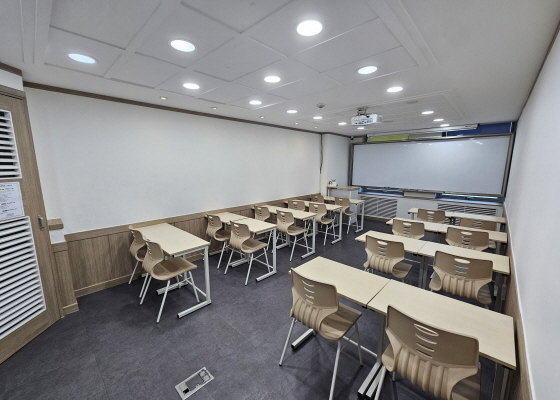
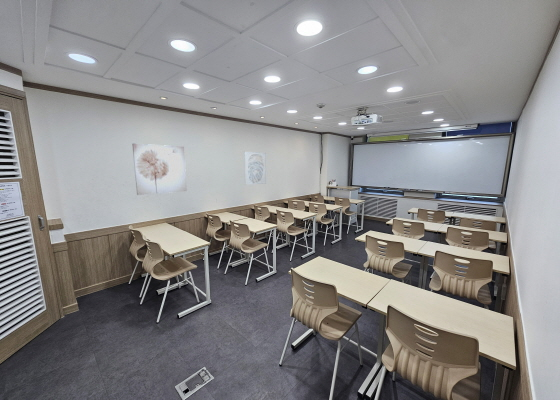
+ wall art [243,151,267,186]
+ wall art [132,143,188,196]
